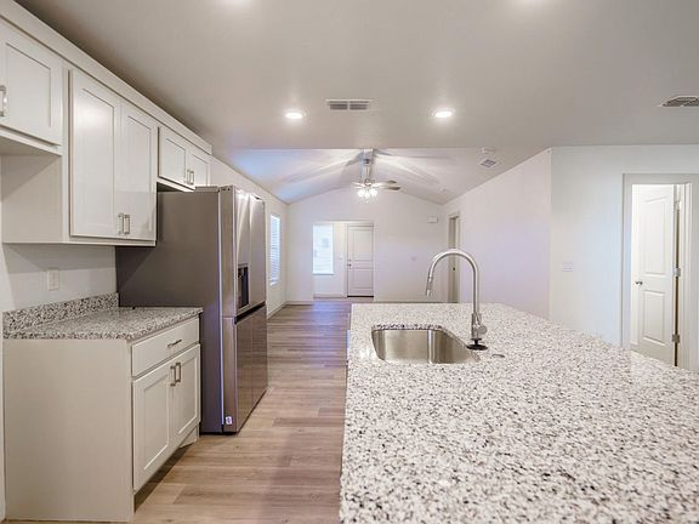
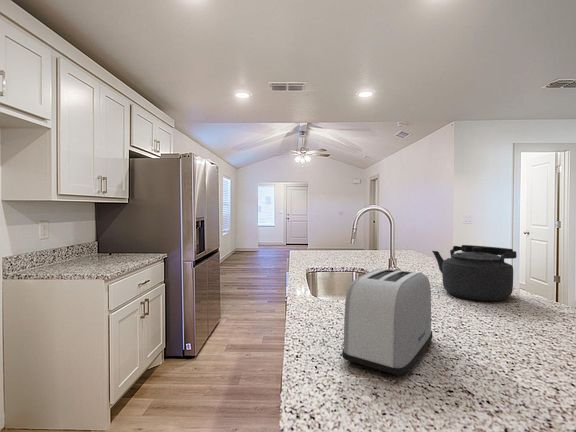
+ kettle [431,244,518,302]
+ toaster [341,267,433,377]
